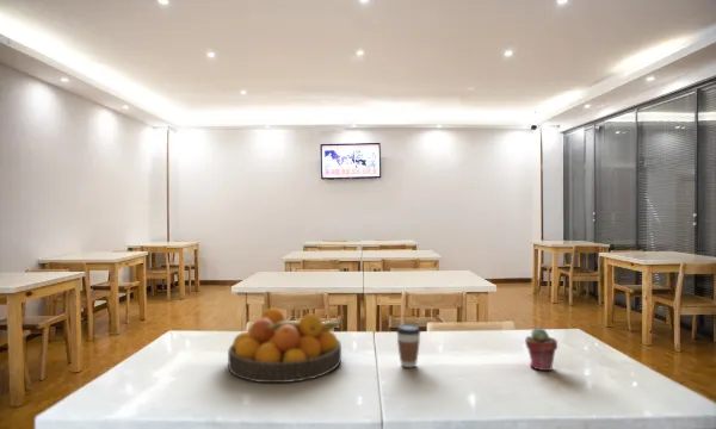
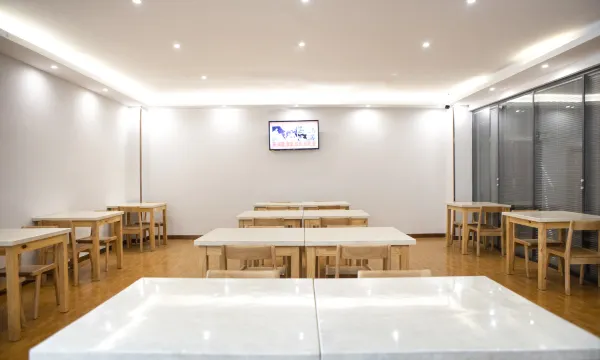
- potted succulent [524,327,558,372]
- fruit bowl [227,306,344,384]
- coffee cup [395,323,421,368]
